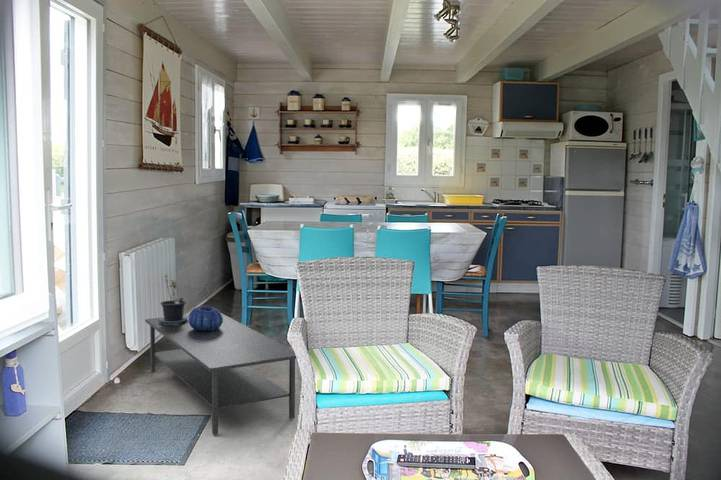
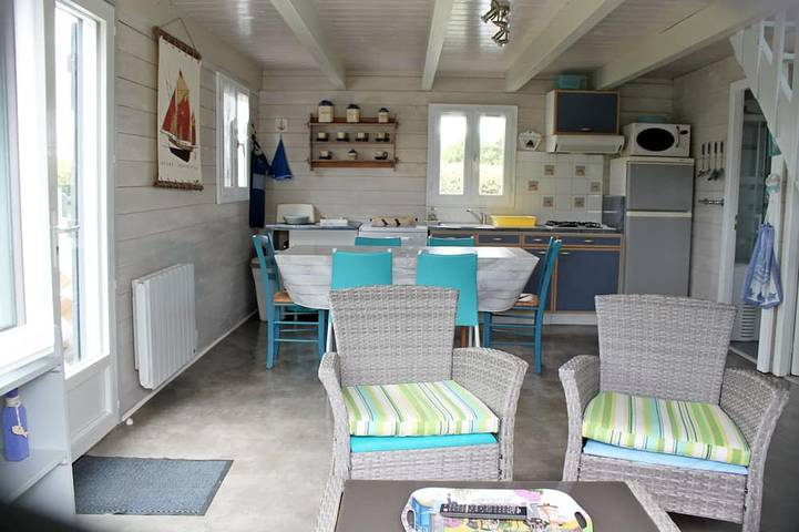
- coffee table [144,312,297,436]
- potted plant [158,273,188,325]
- decorative bowl [188,305,223,331]
